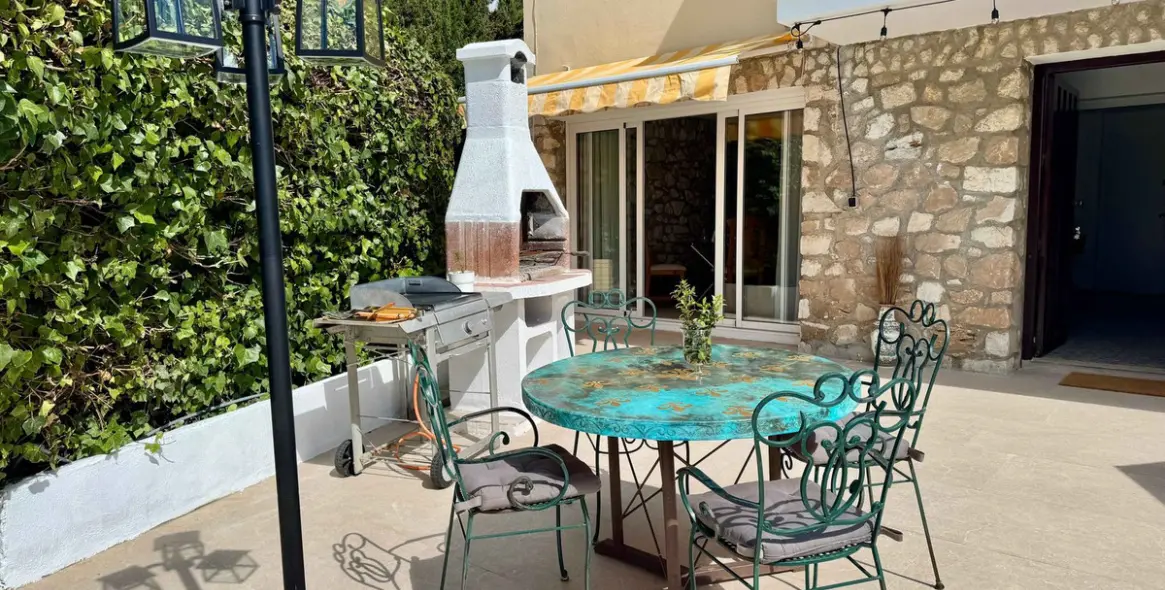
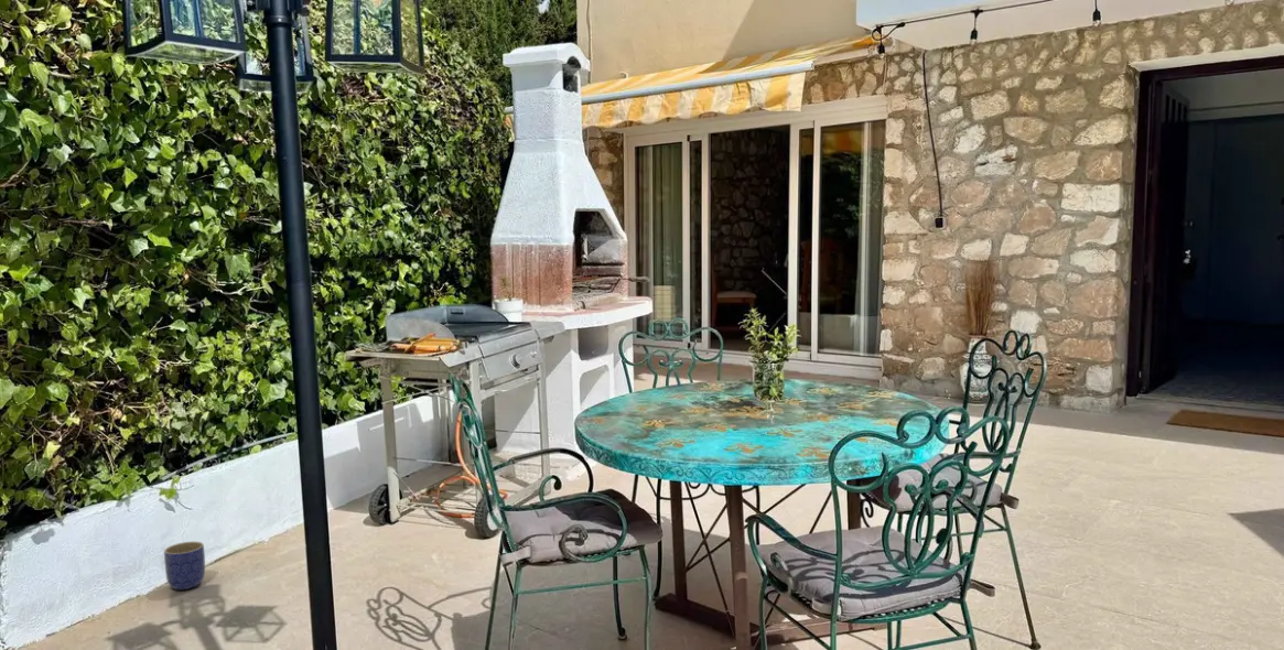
+ planter [163,541,206,591]
